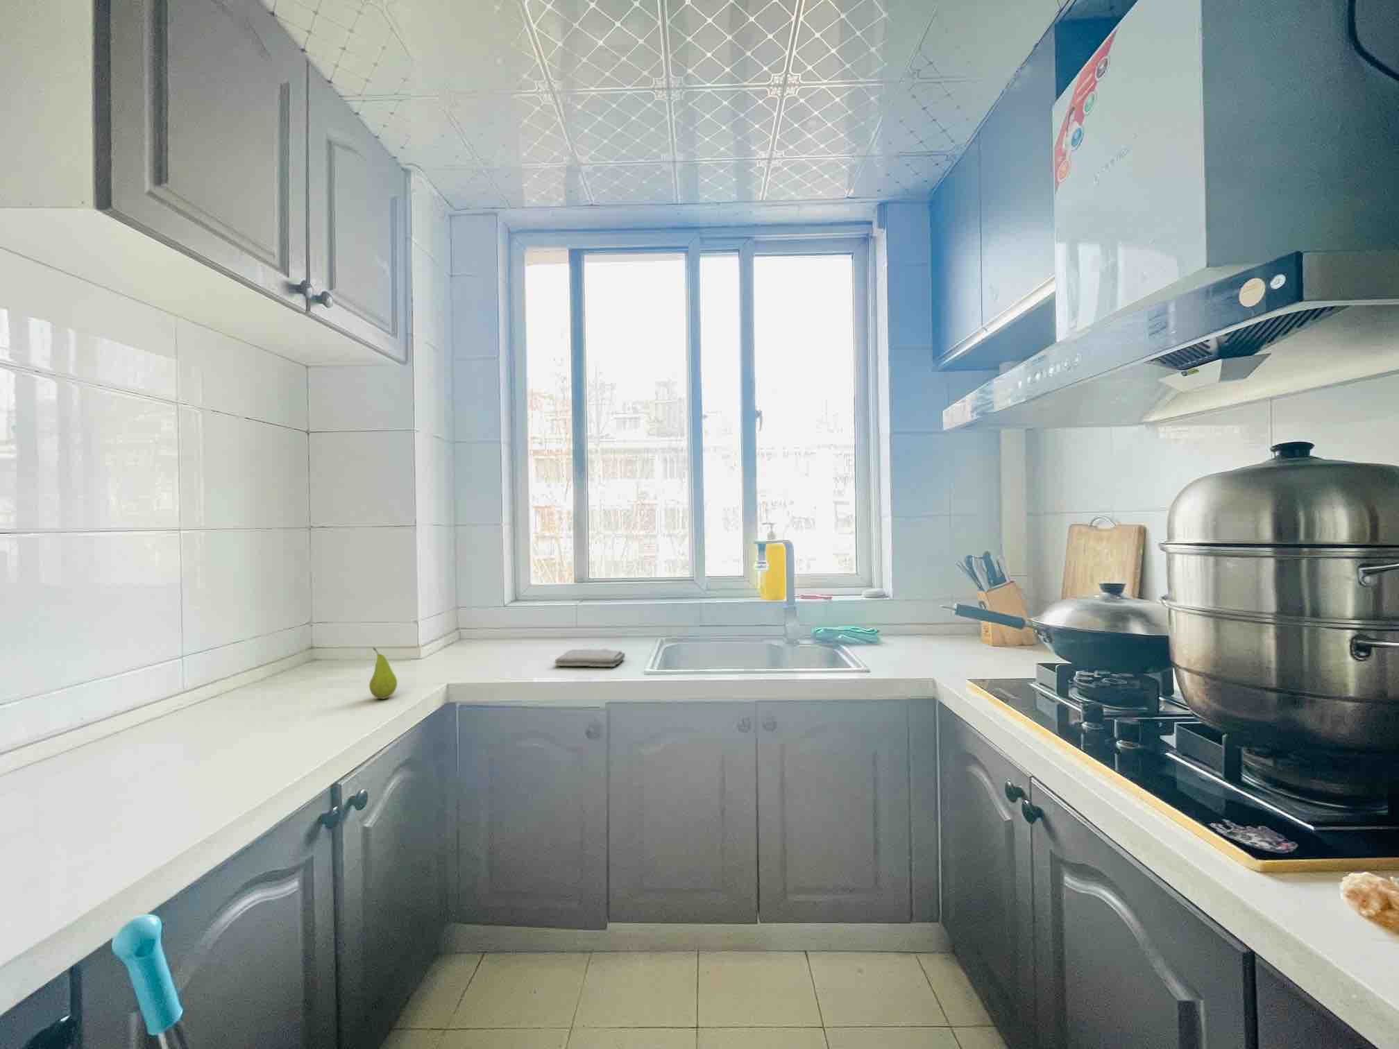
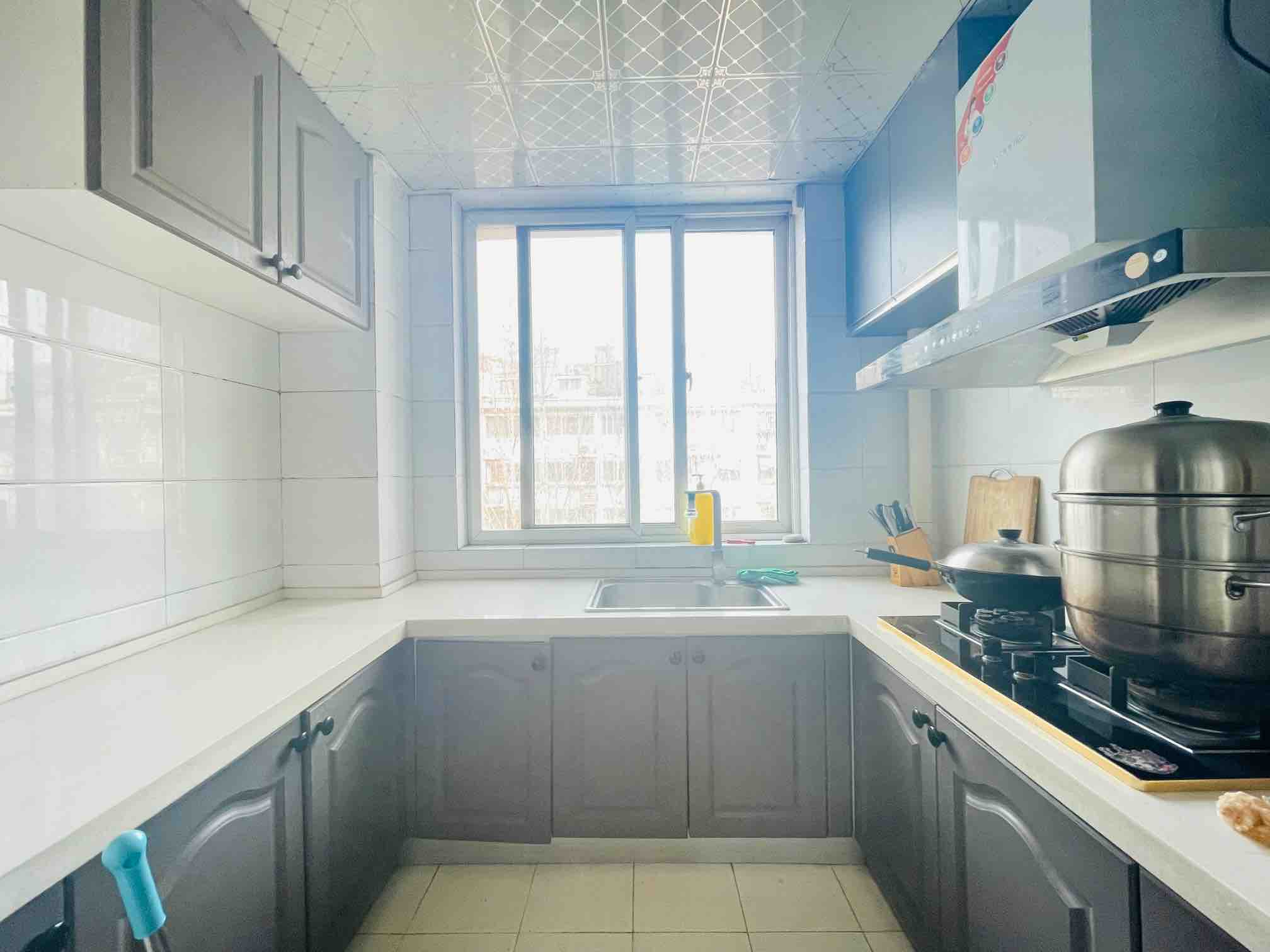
- fruit [369,647,398,700]
- washcloth [554,648,626,668]
